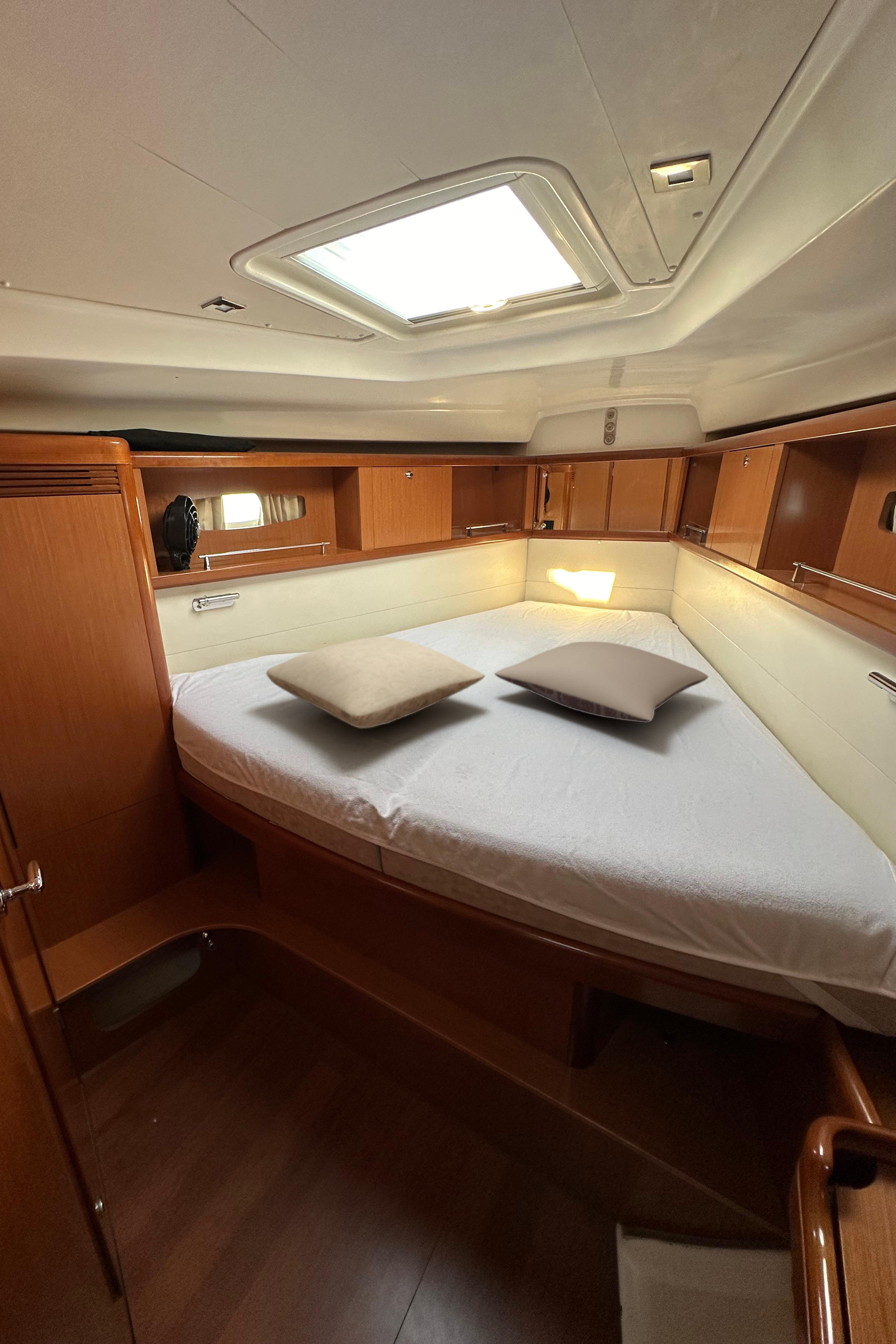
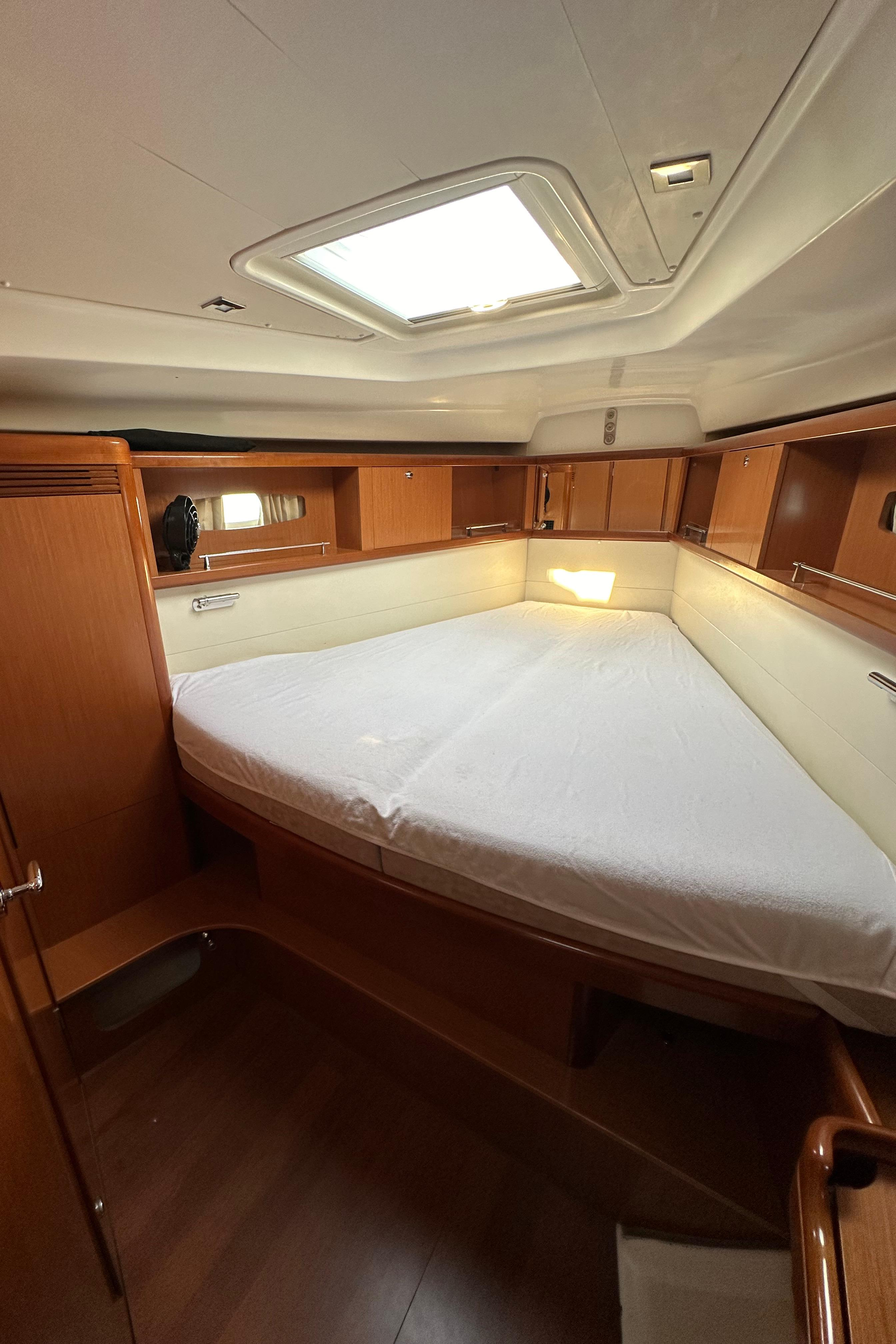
- pillow [265,636,485,729]
- pillow [494,641,709,723]
